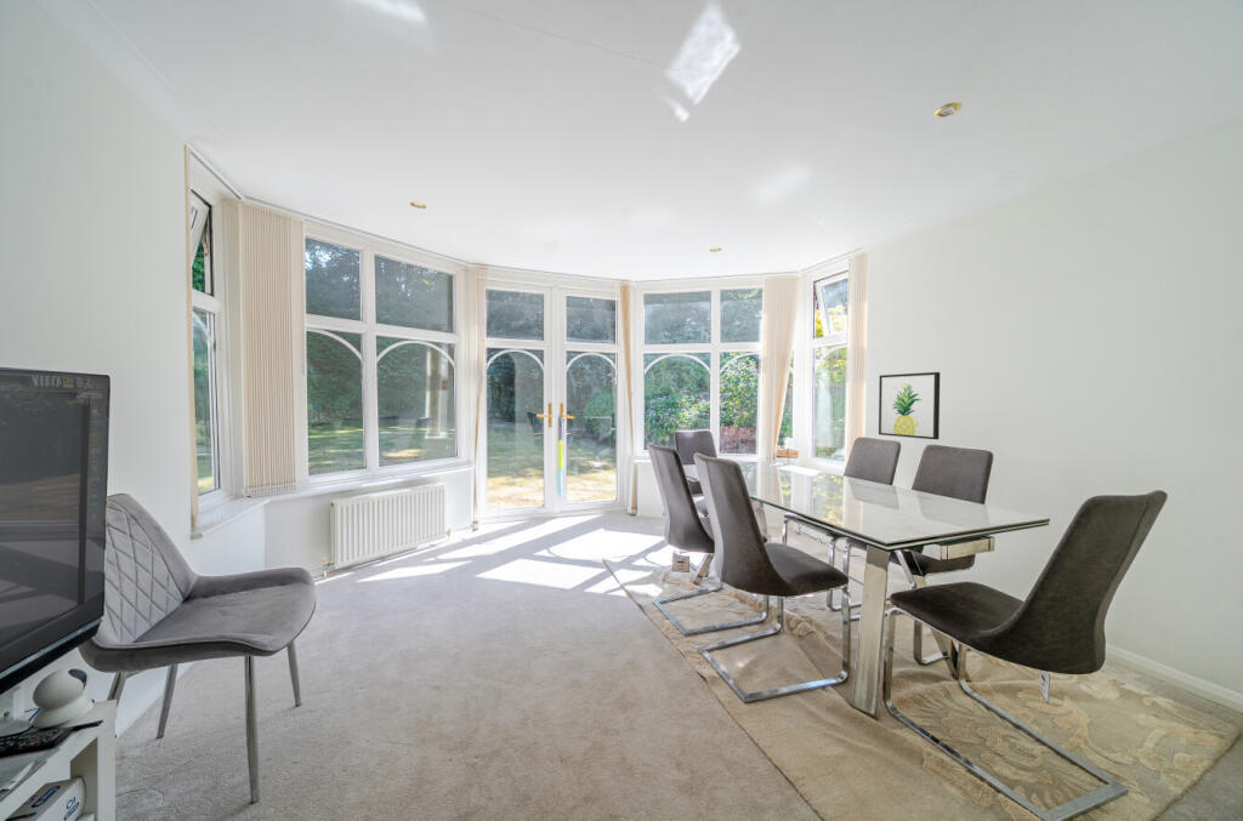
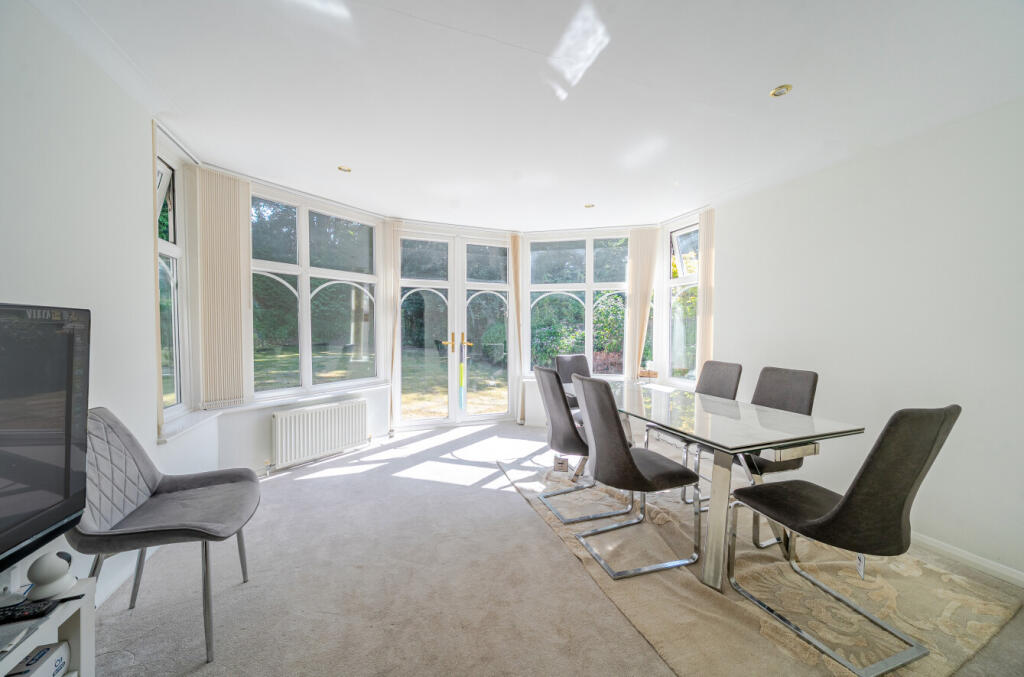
- wall art [878,371,941,440]
